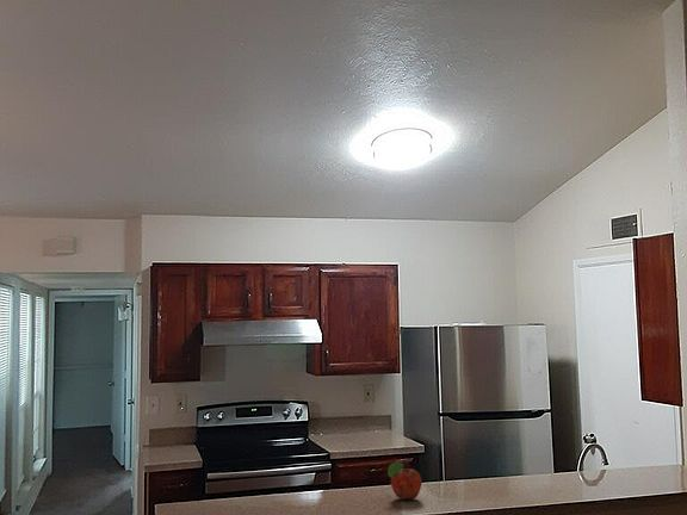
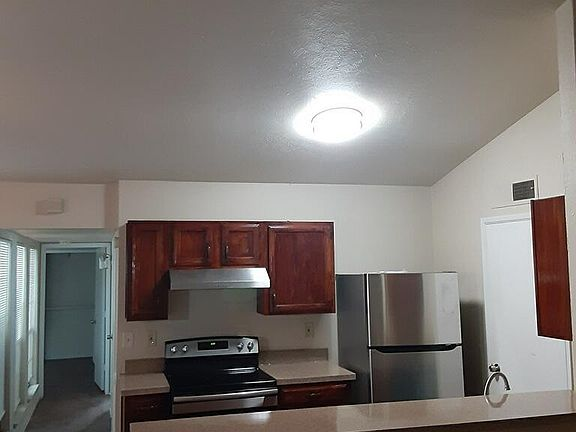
- fruit [386,460,423,501]
